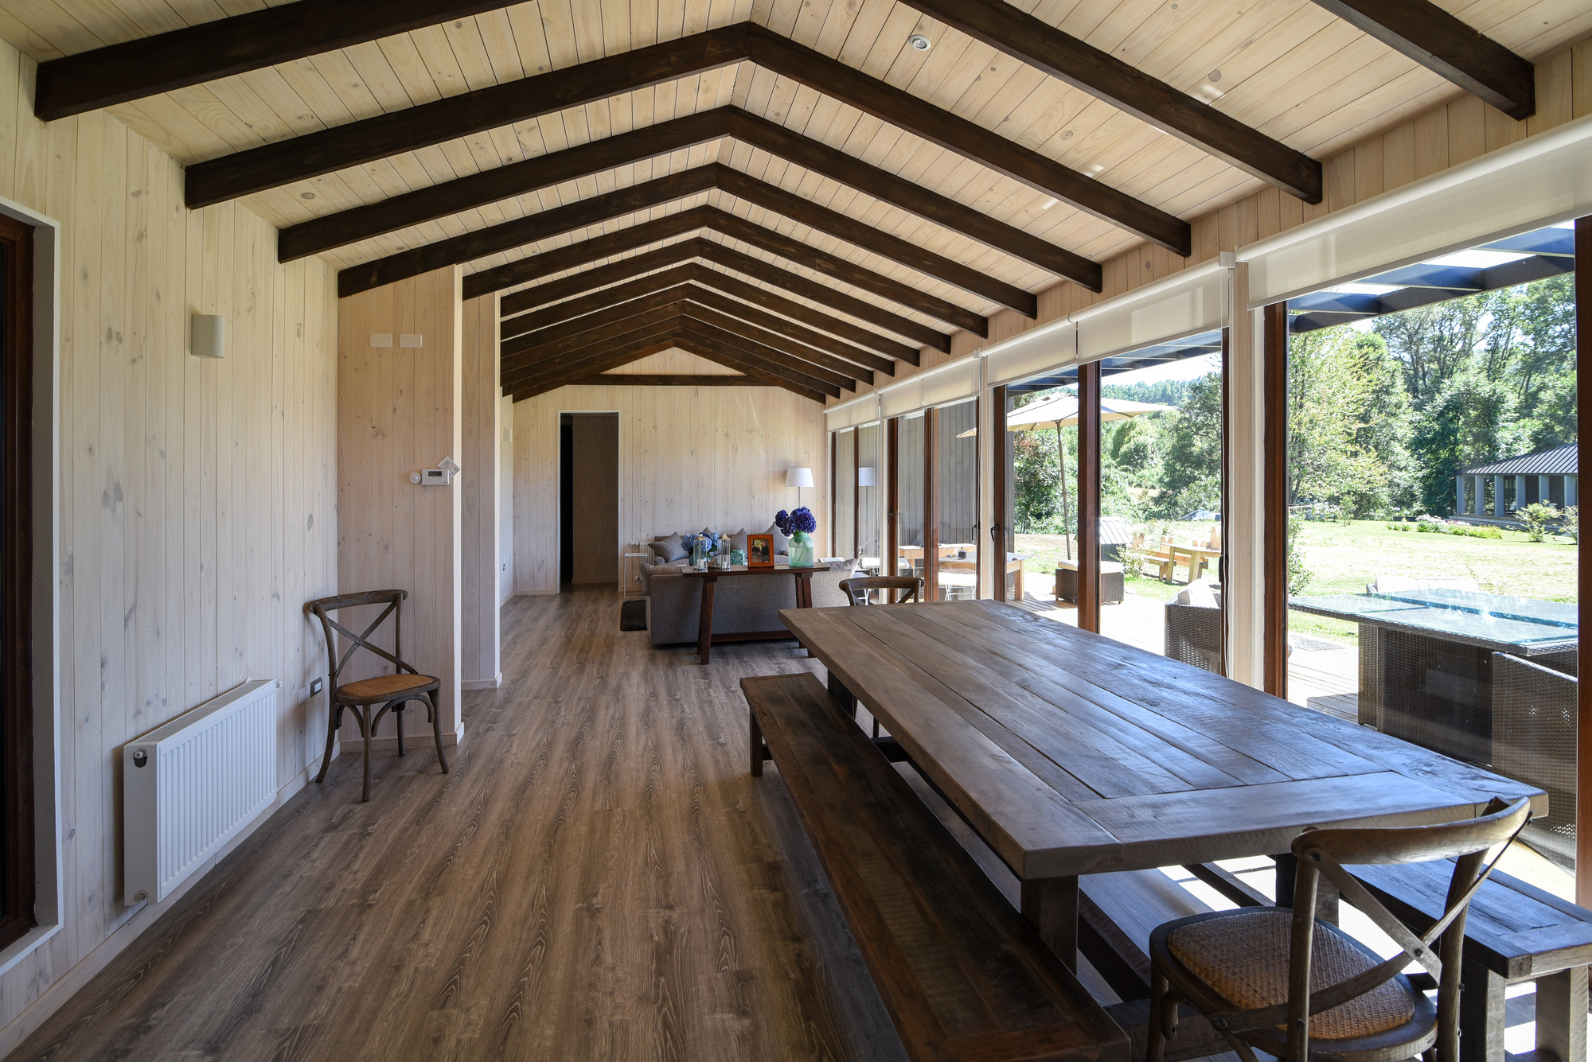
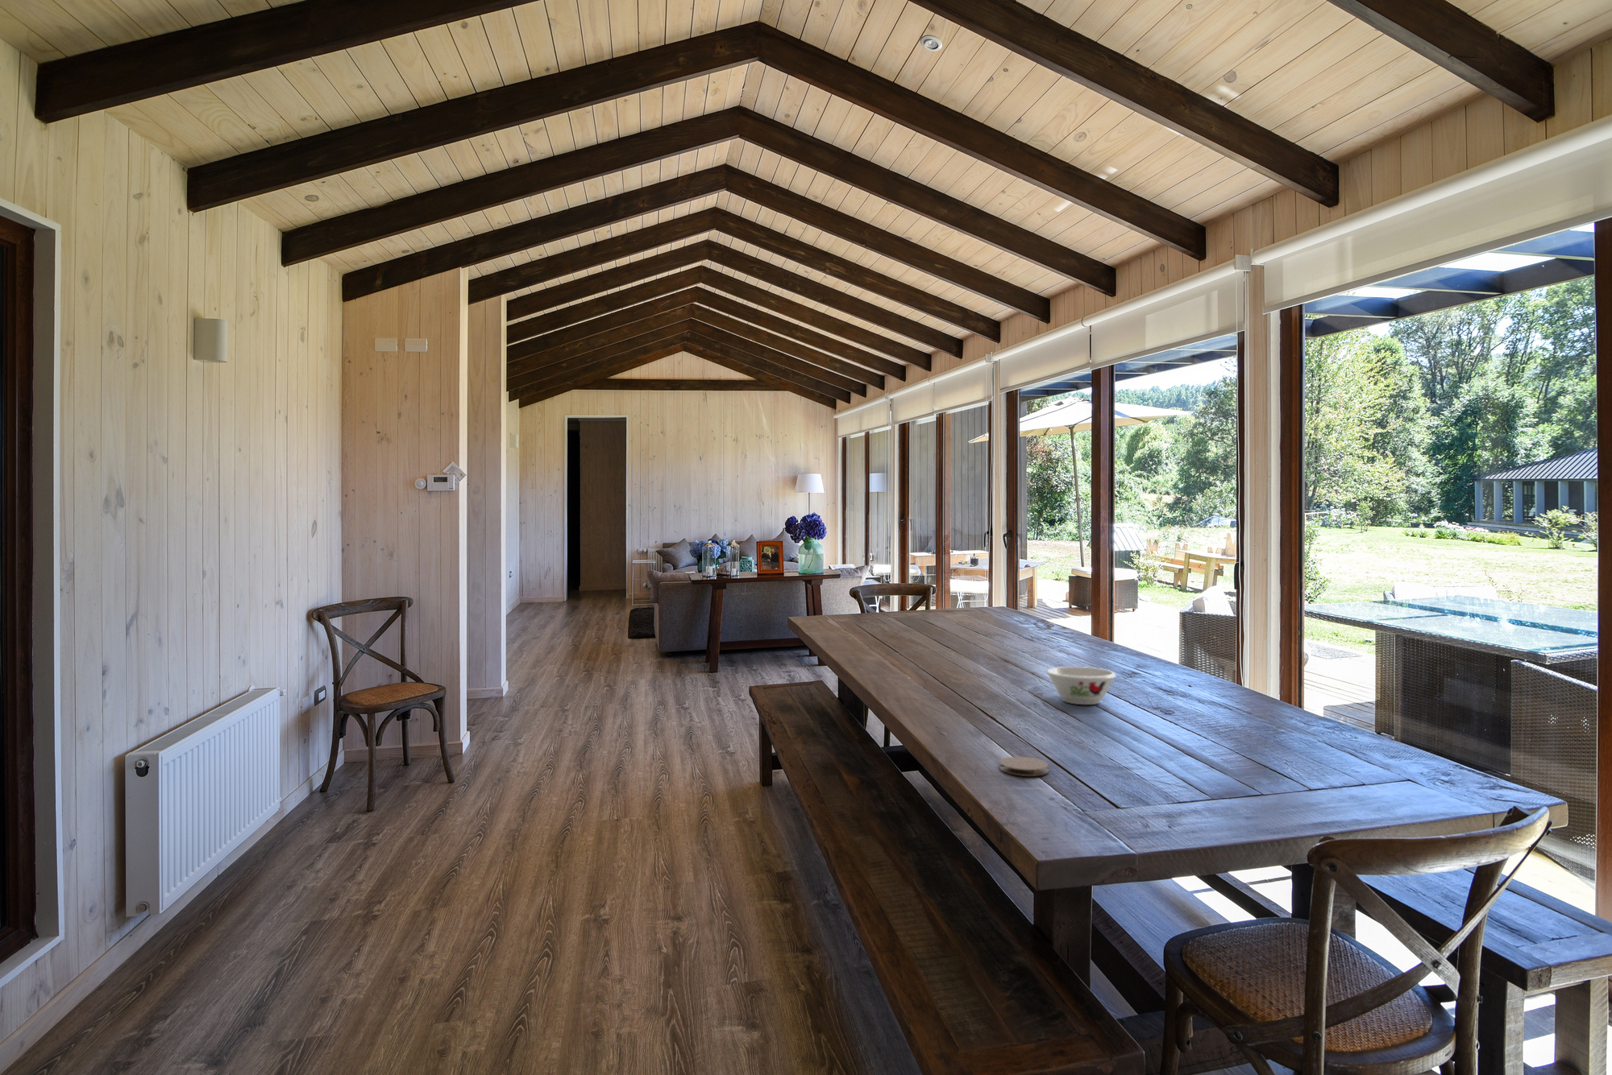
+ bowl [1047,666,1117,705]
+ coaster [999,756,1049,777]
